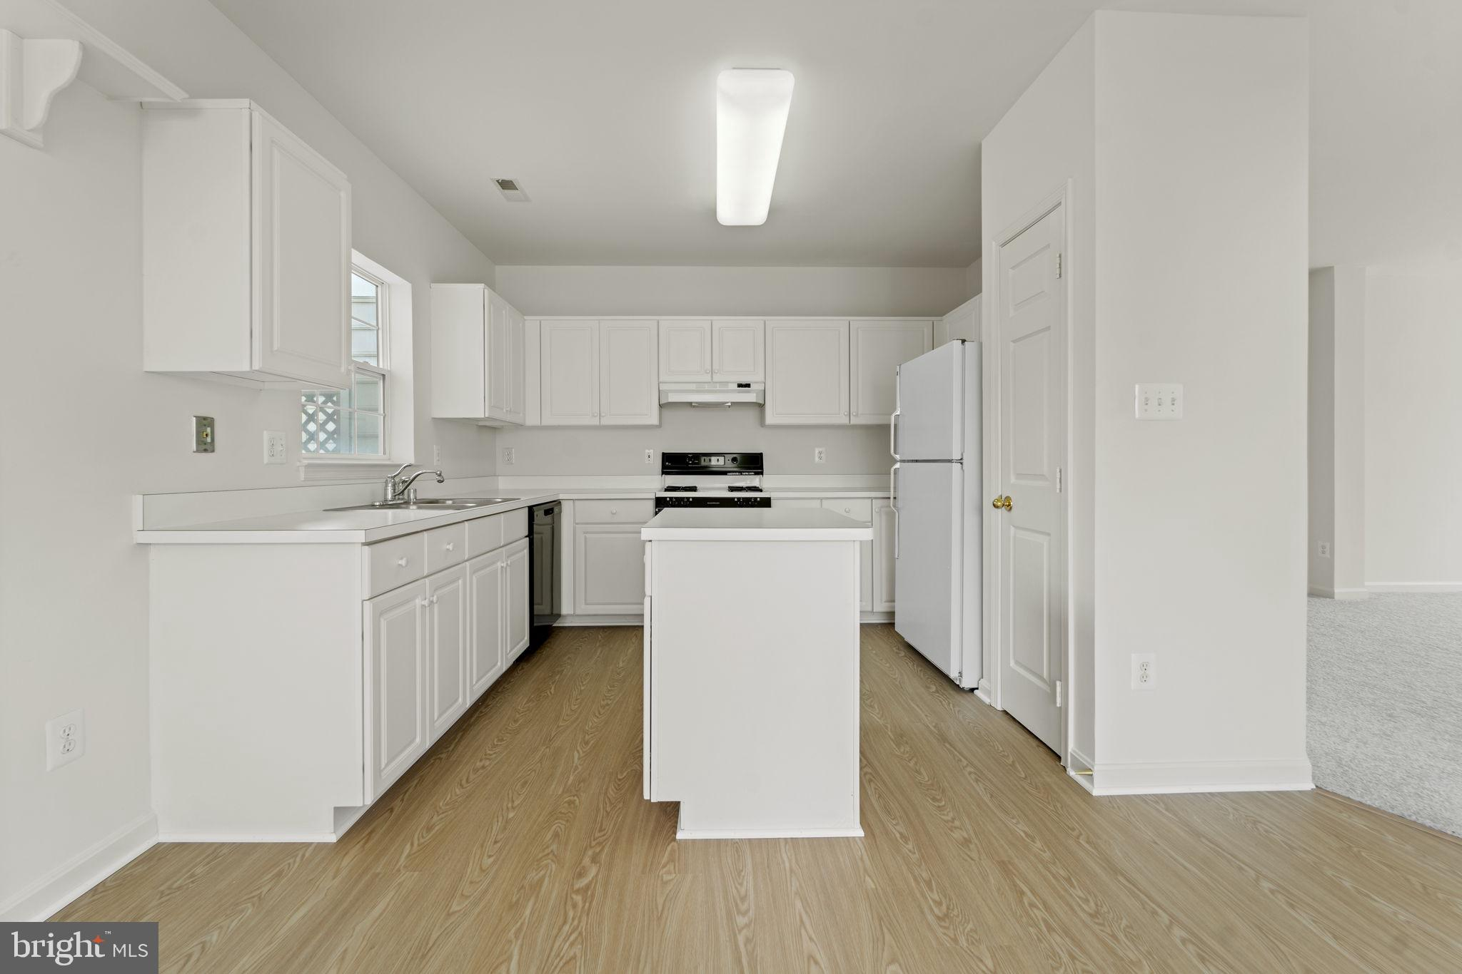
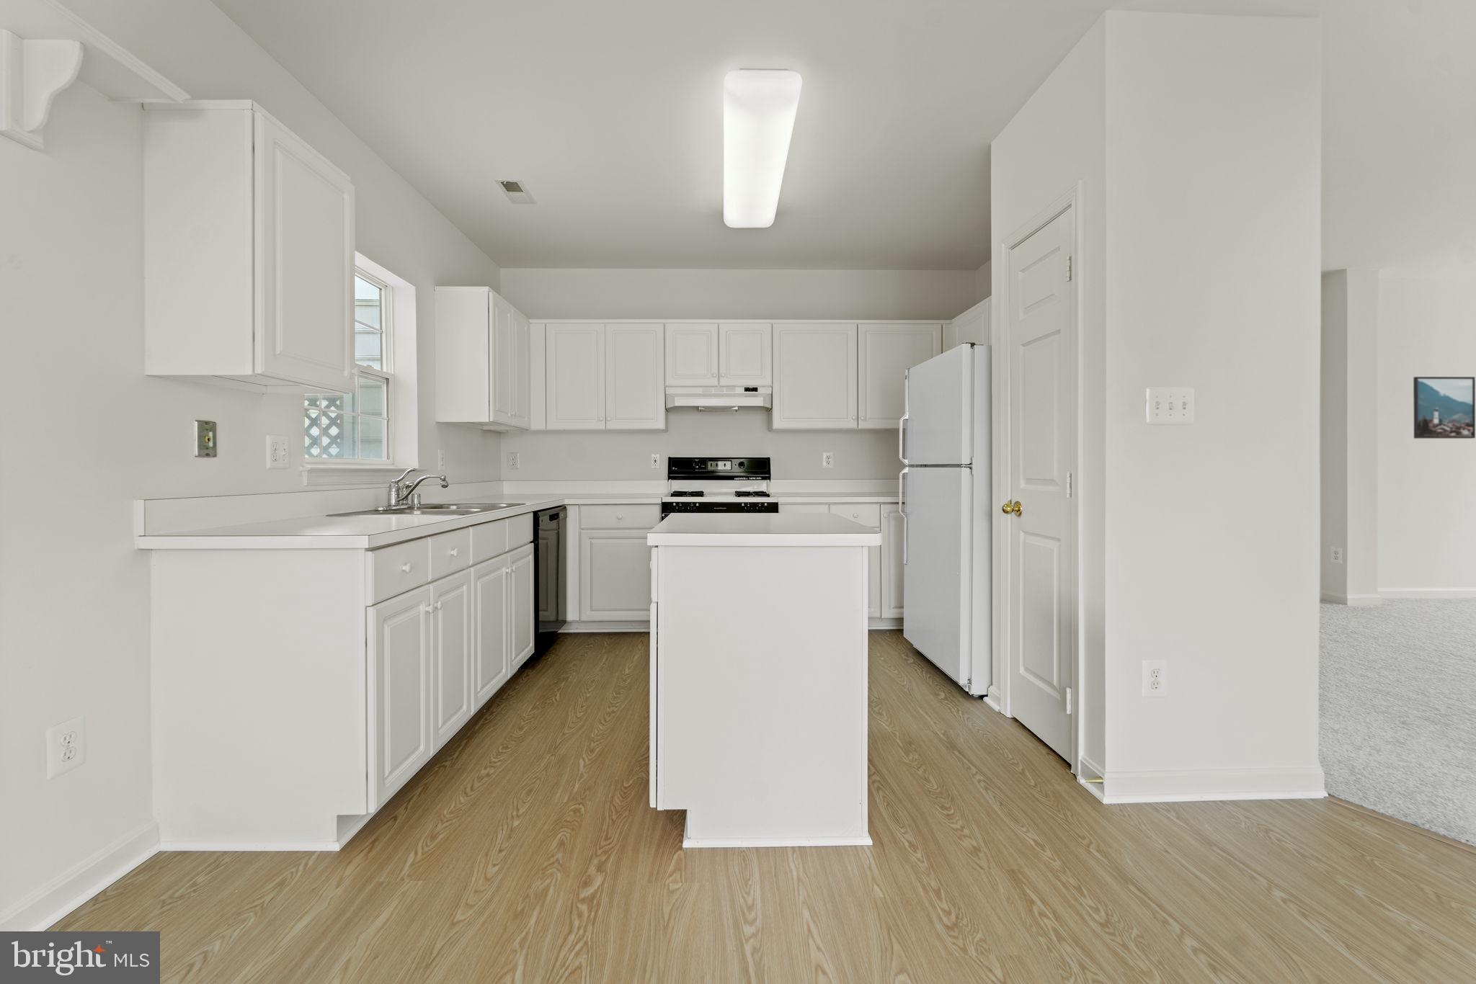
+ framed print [1412,376,1476,439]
